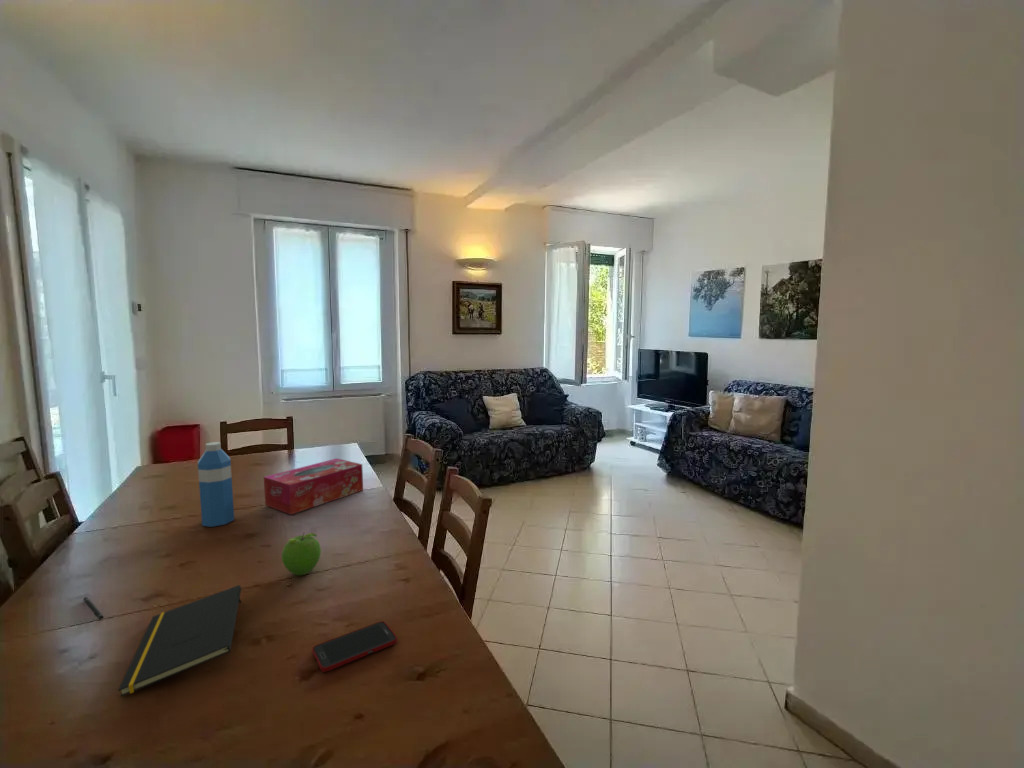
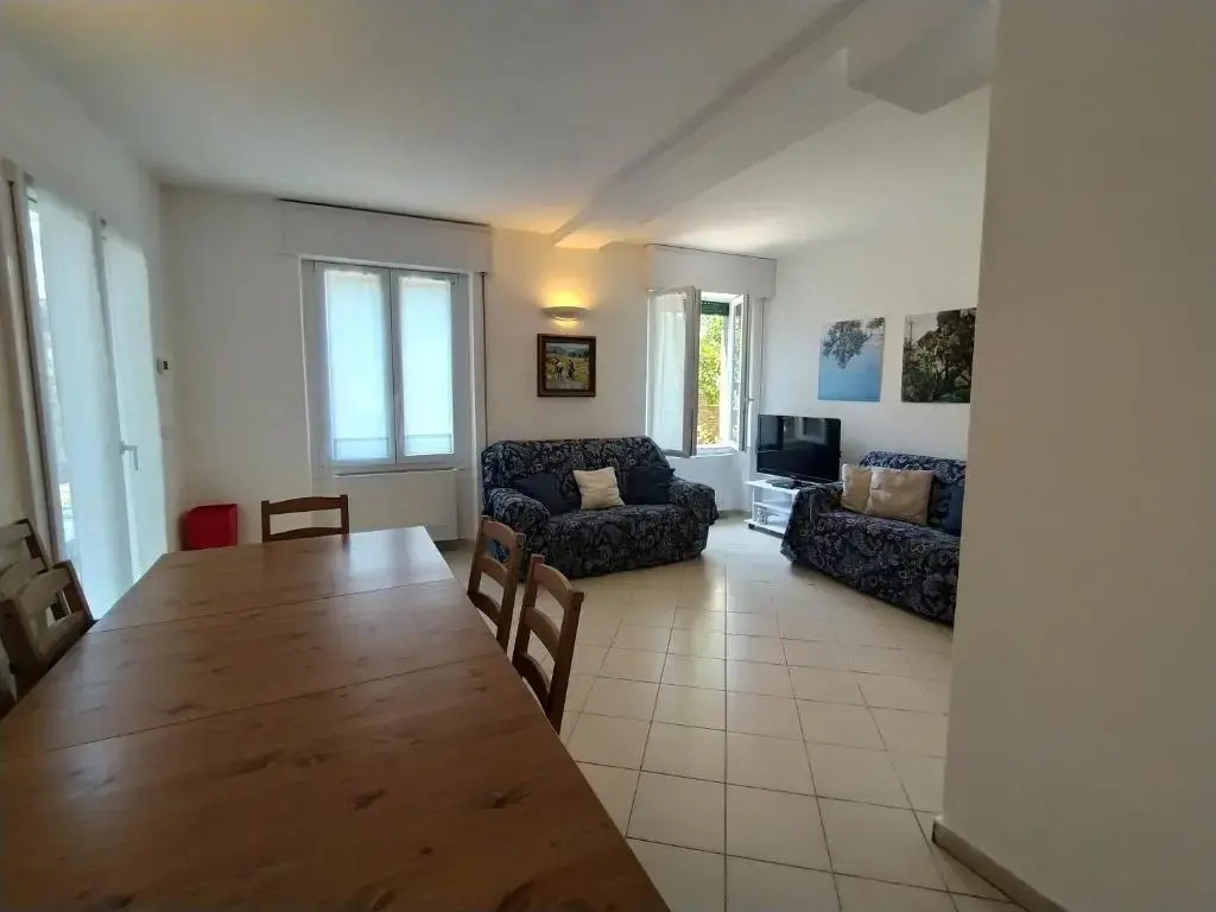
- cell phone [311,620,398,673]
- fruit [281,531,322,576]
- pen [82,596,105,620]
- tissue box [263,457,364,515]
- notepad [117,584,242,698]
- water bottle [197,441,235,528]
